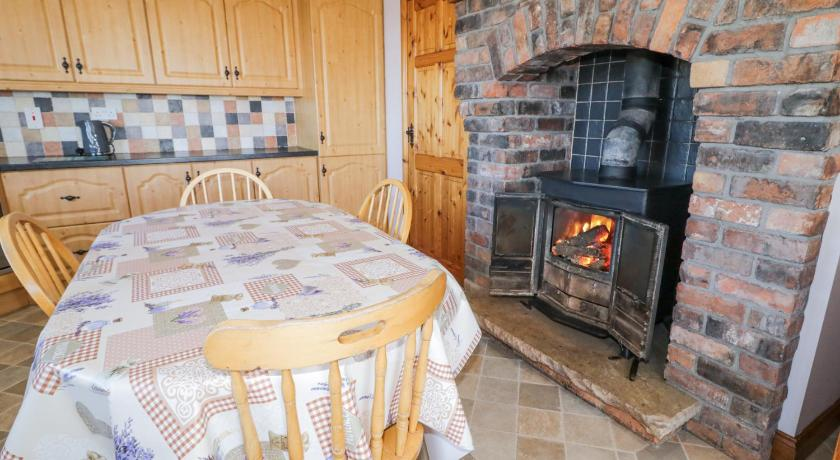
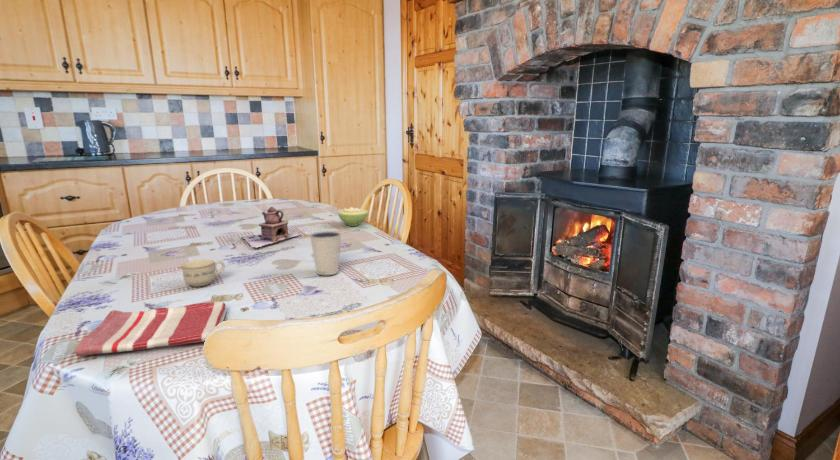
+ sugar bowl [337,206,369,227]
+ dixie cup [309,230,343,276]
+ dish towel [74,301,228,357]
+ cup [180,258,226,288]
+ teapot [241,206,300,250]
